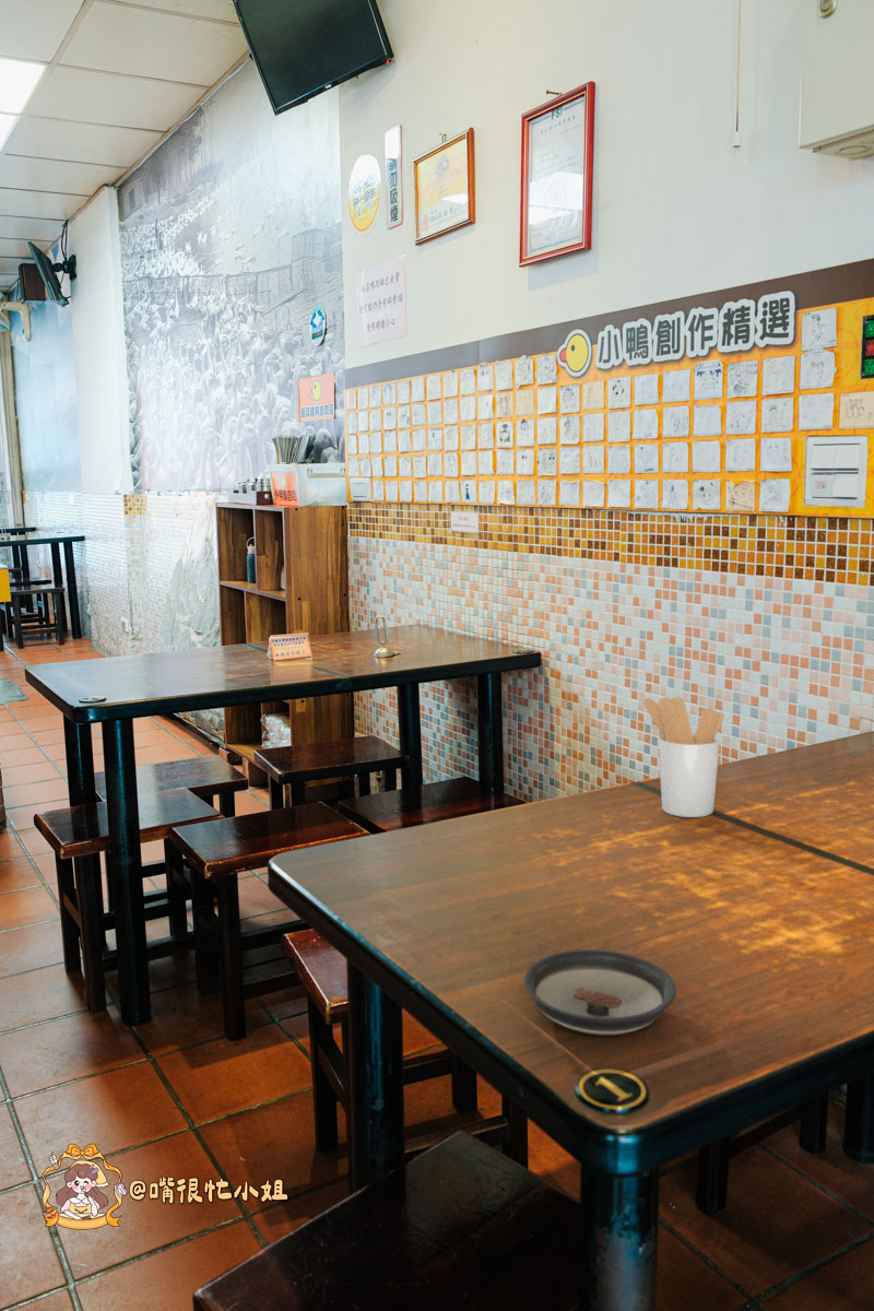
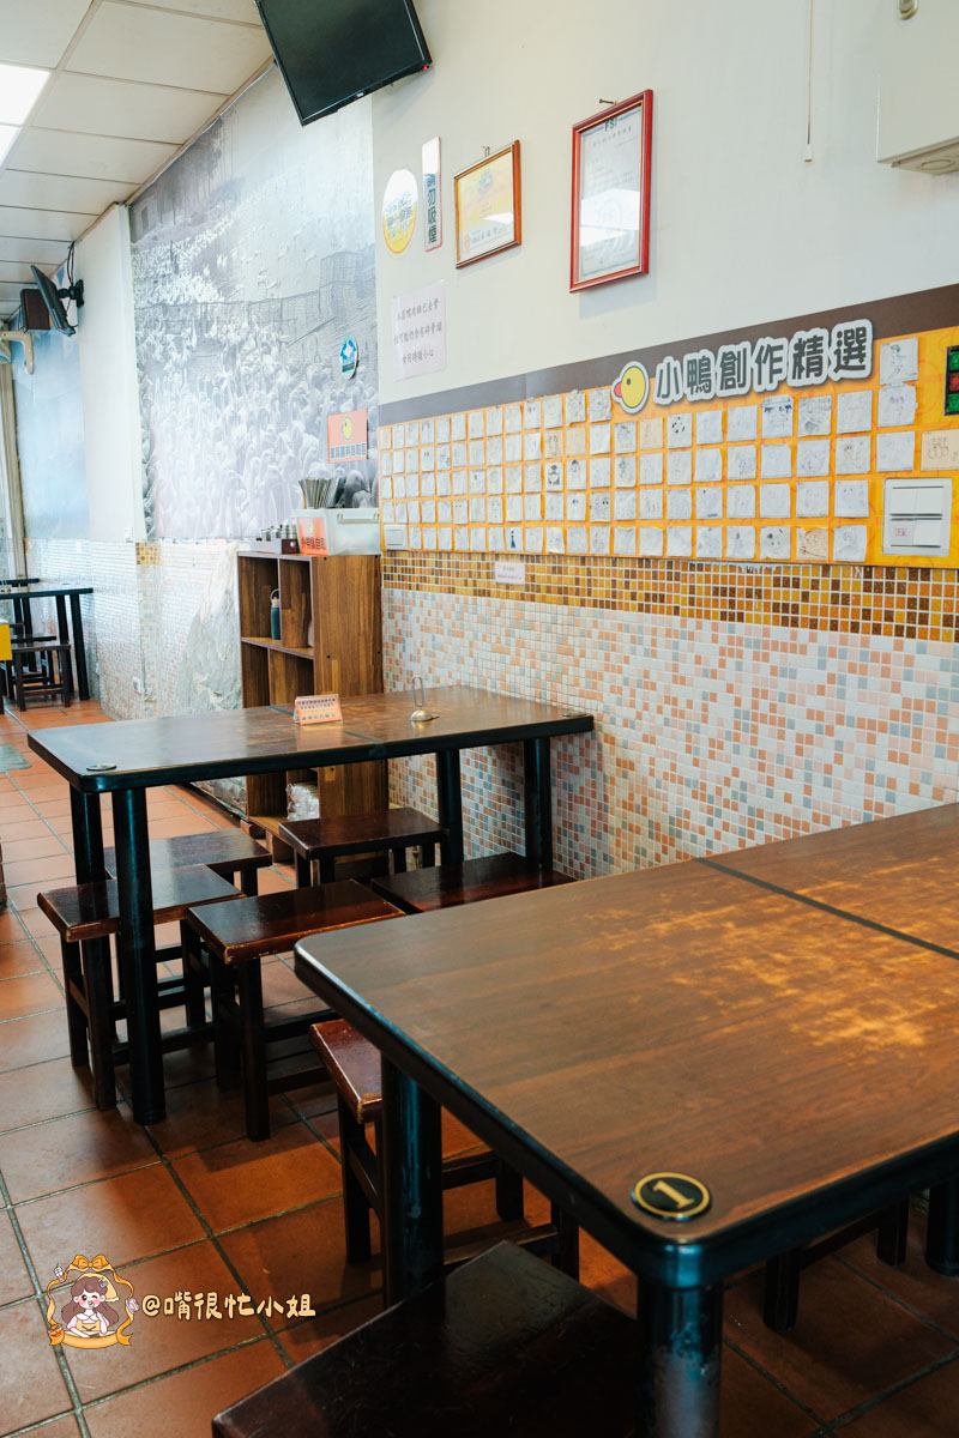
- saucer [523,948,677,1036]
- utensil holder [642,696,725,818]
